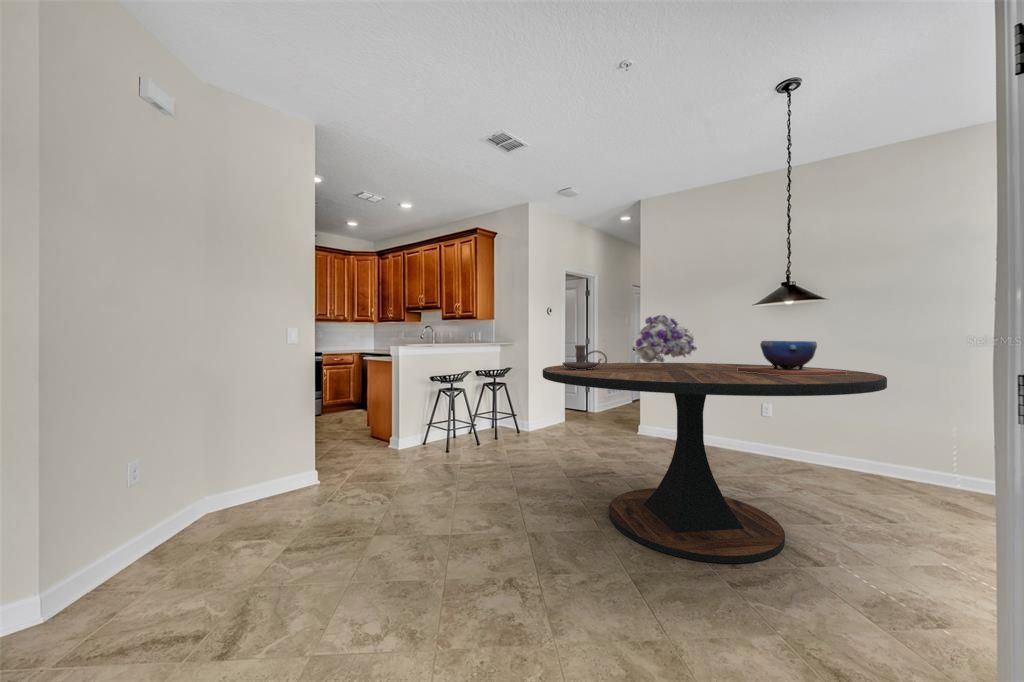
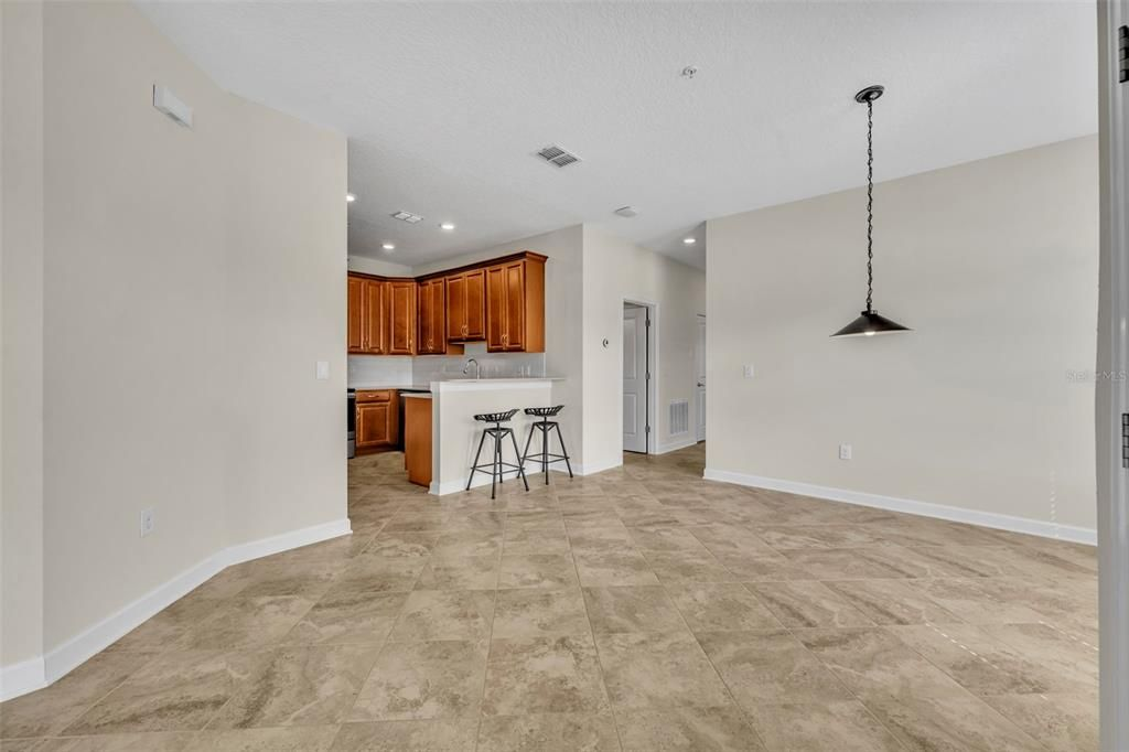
- dining table [542,362,888,564]
- bouquet [631,314,698,363]
- decorative bowl [737,340,847,376]
- candle holder [561,344,608,370]
